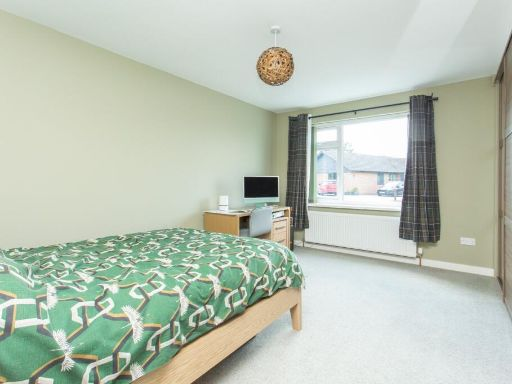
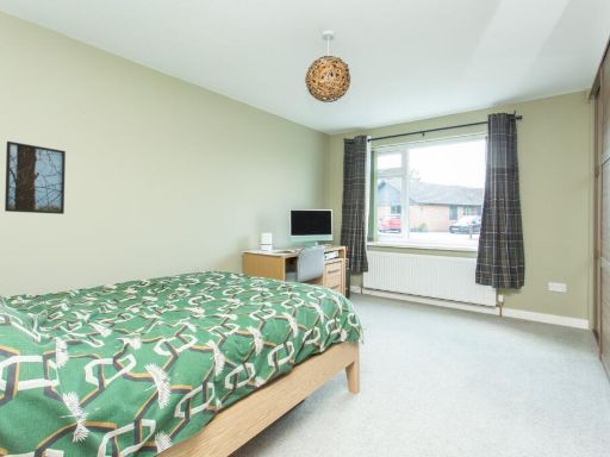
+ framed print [4,140,67,215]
